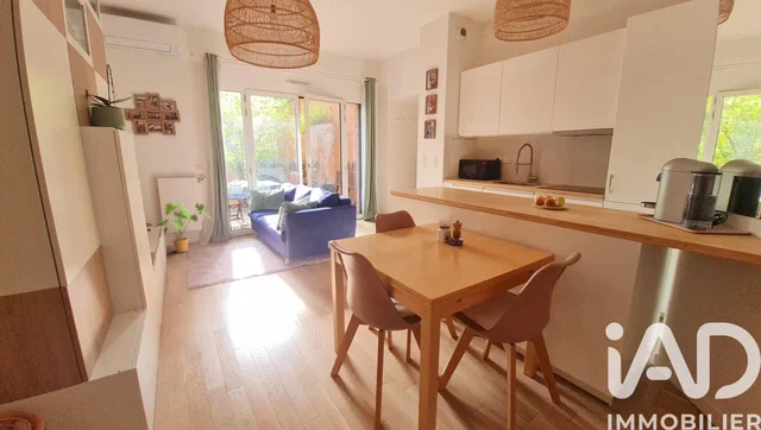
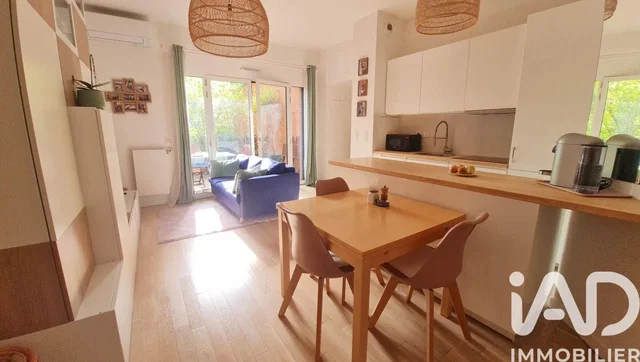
- house plant [153,201,213,253]
